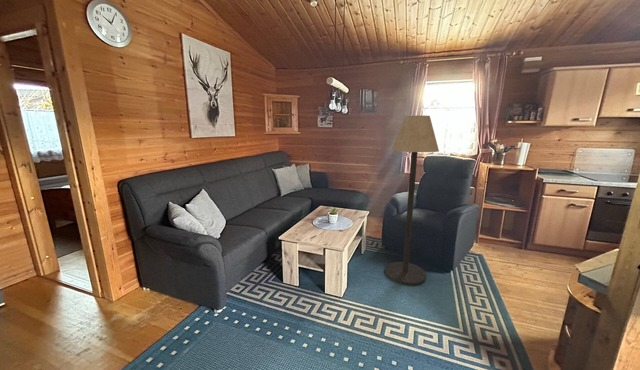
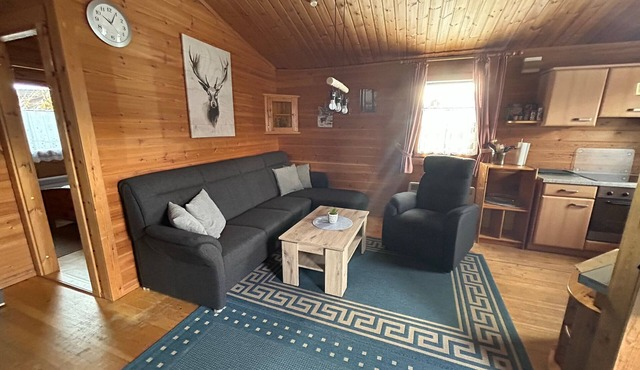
- floor lamp [384,114,440,285]
